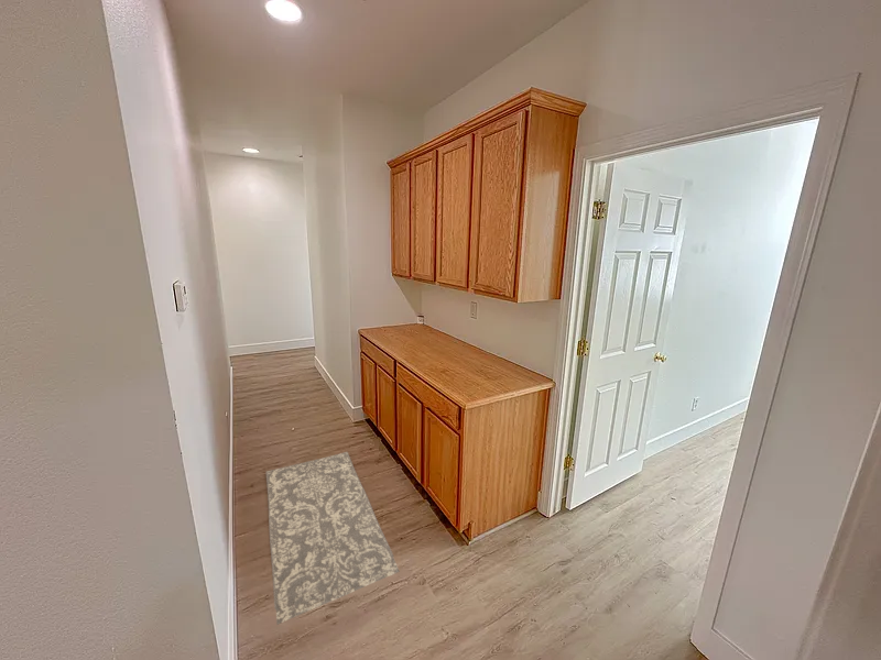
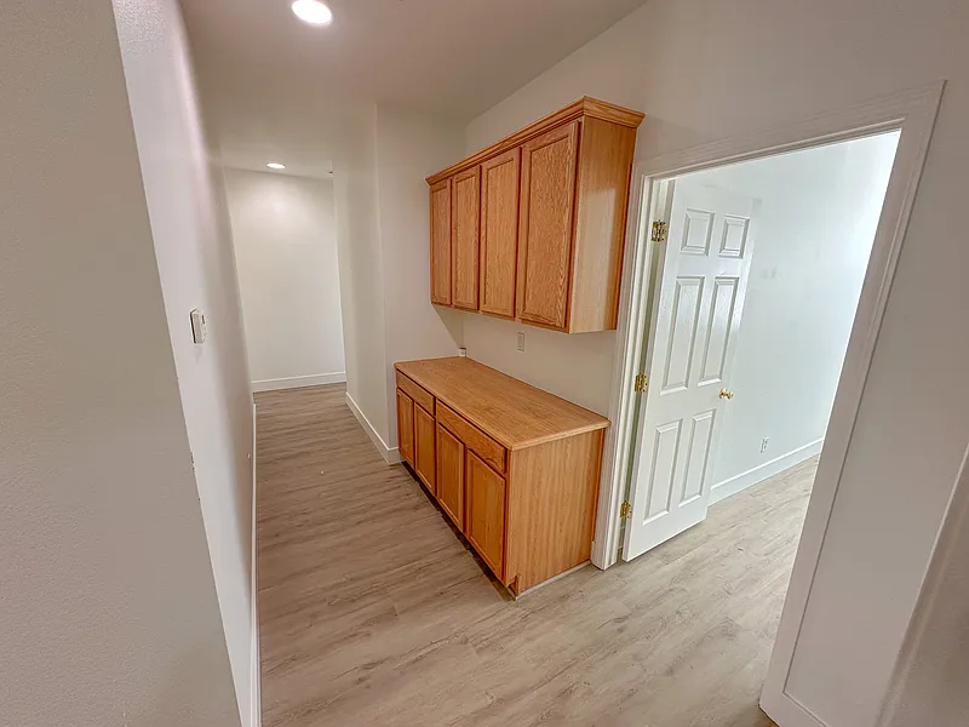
- rug [265,451,401,626]
